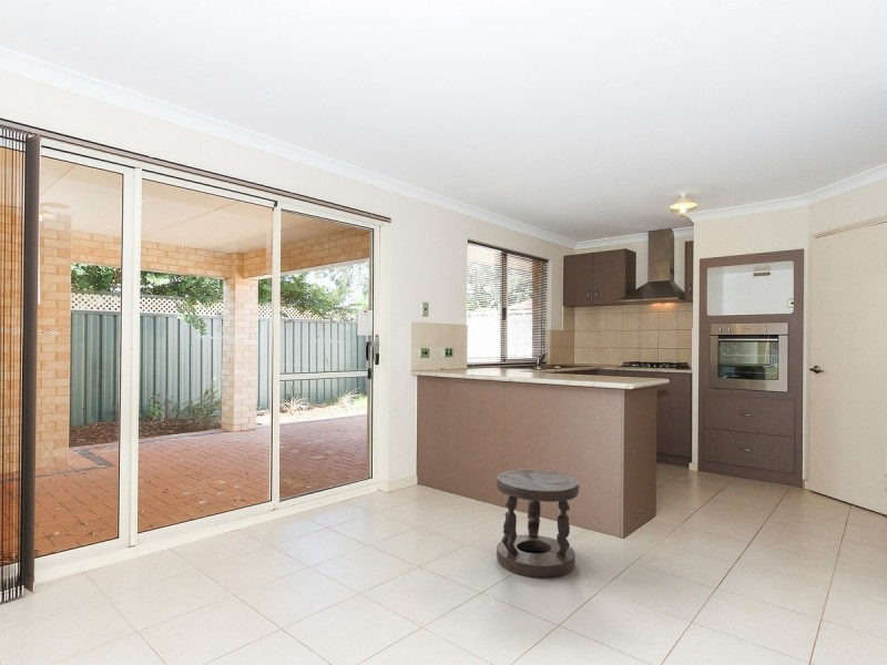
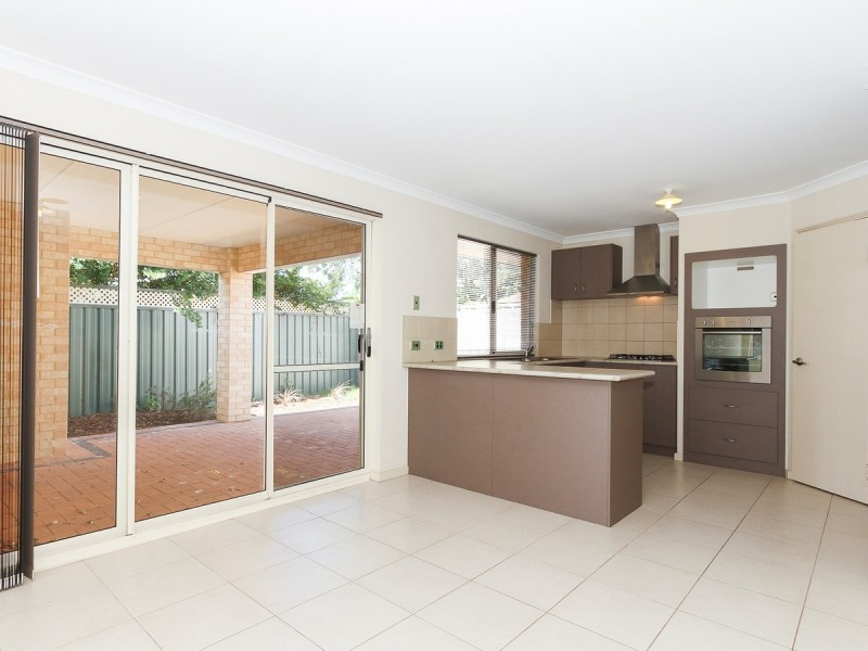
- stool [496,468,580,580]
